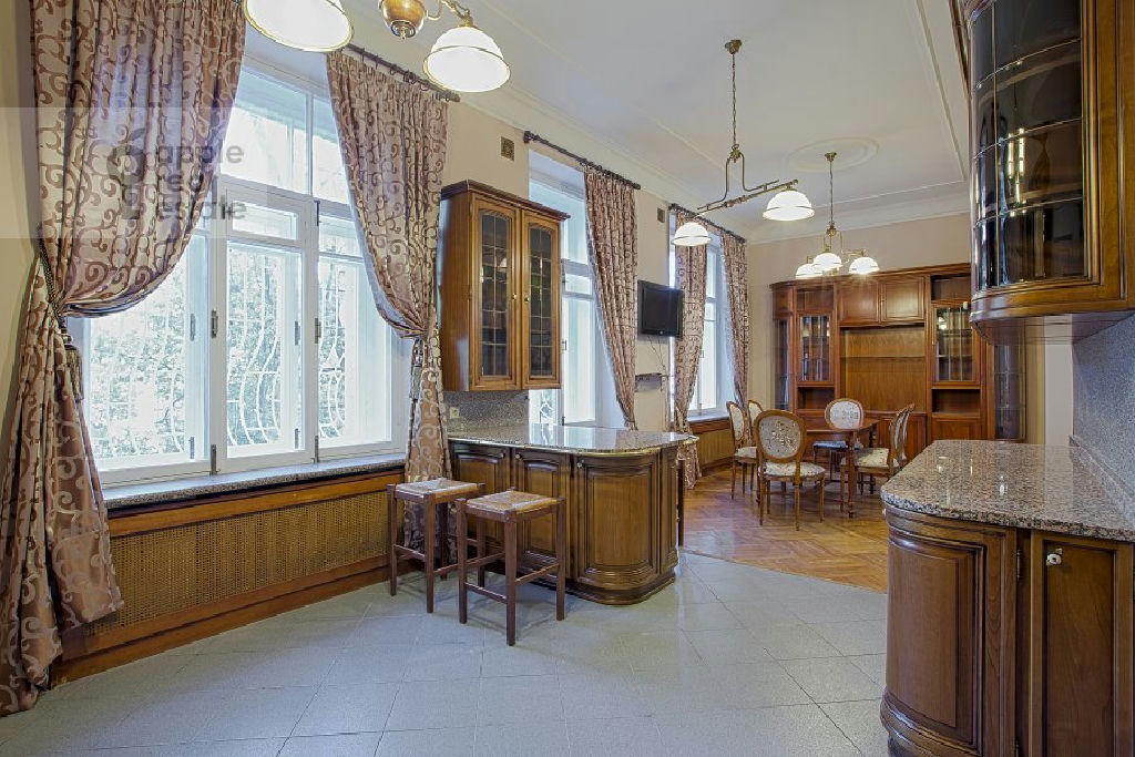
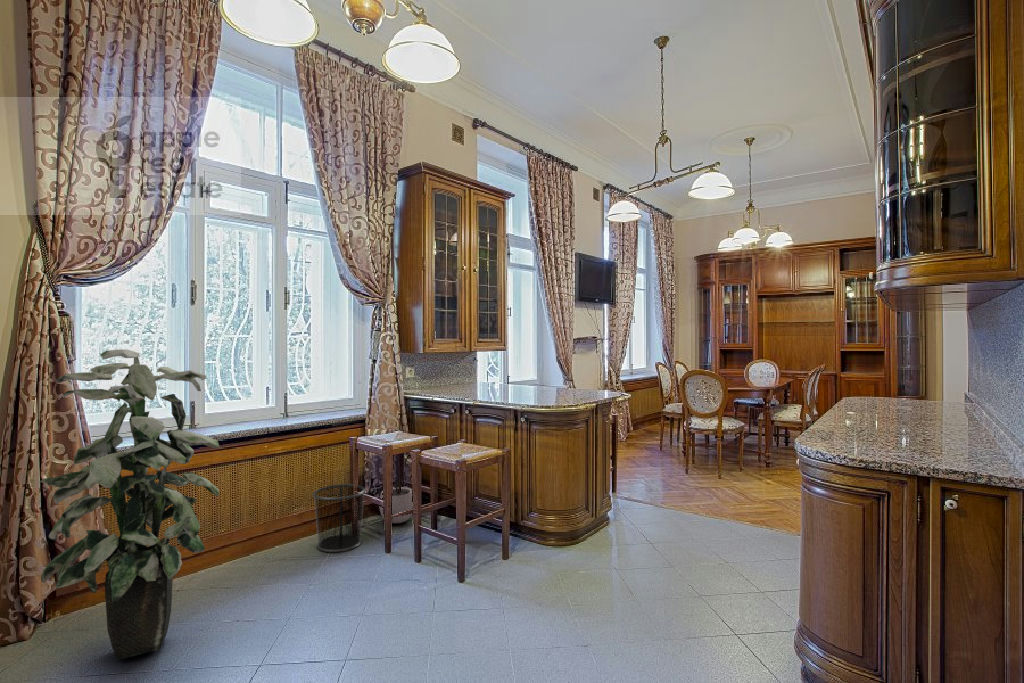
+ plant pot [378,478,413,524]
+ indoor plant [39,348,221,660]
+ waste bin [312,483,366,553]
